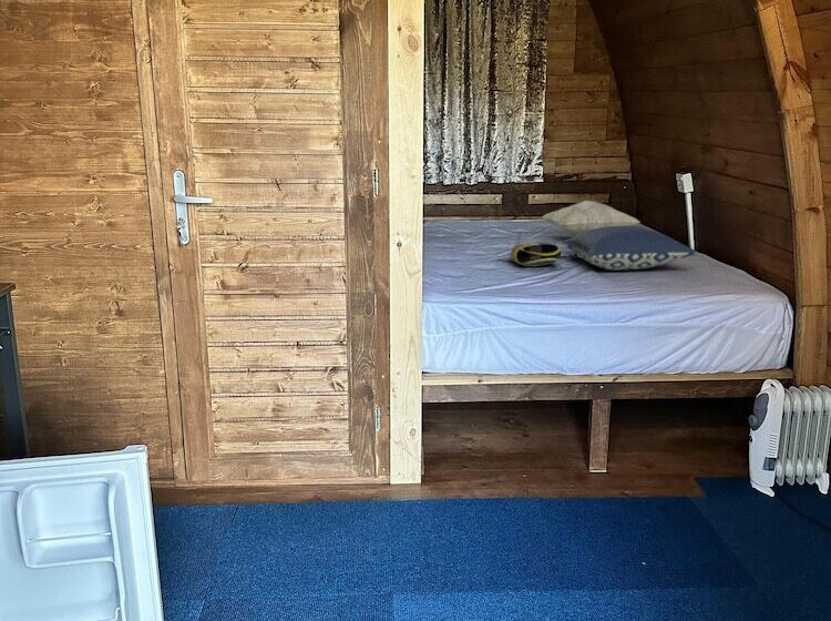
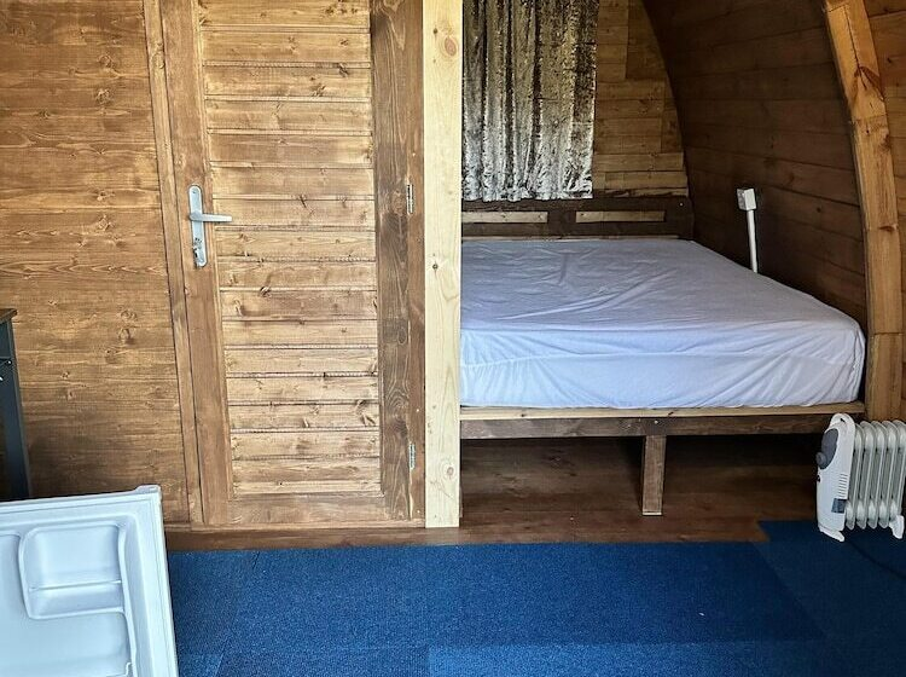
- tote bag [510,242,563,267]
- decorative pillow [542,200,642,236]
- pillow [560,225,698,272]
